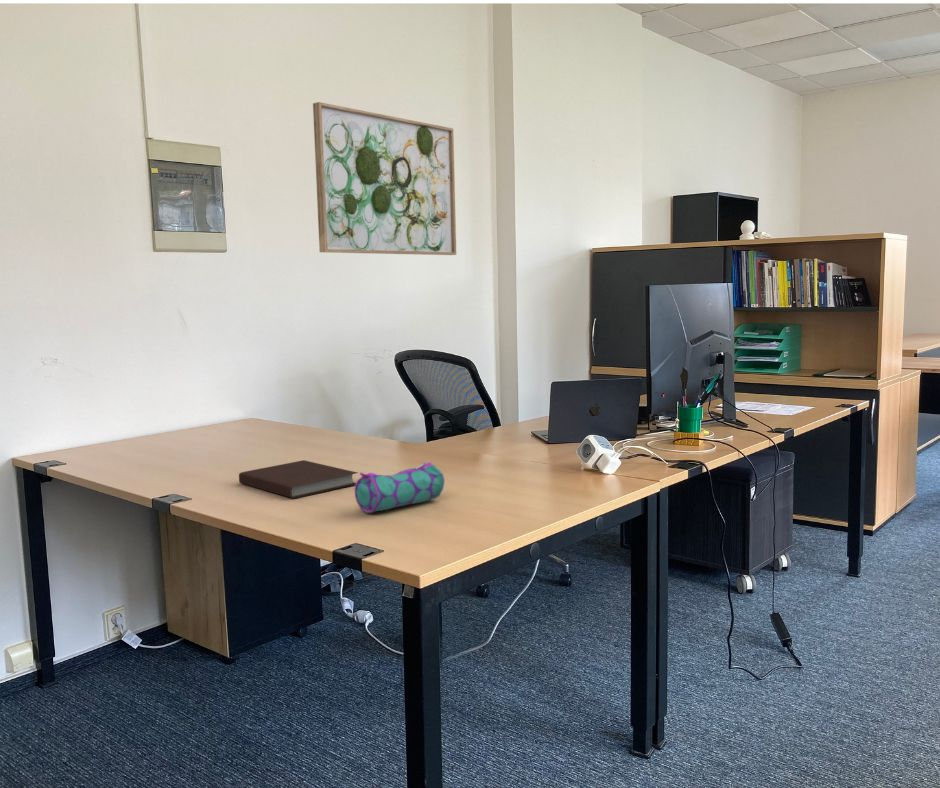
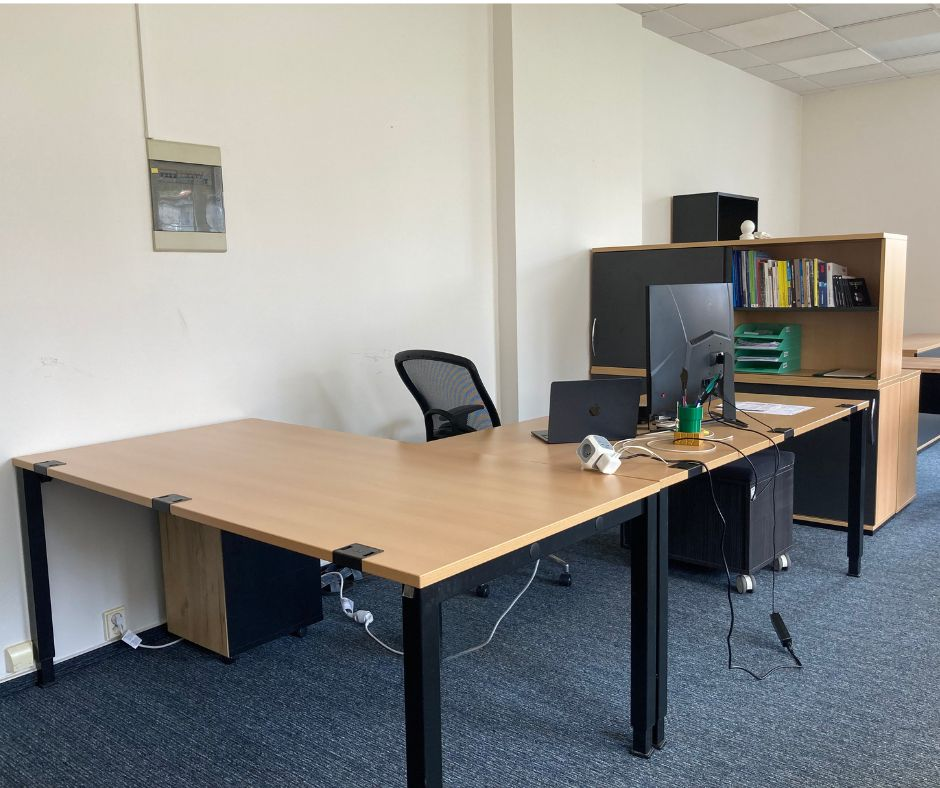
- notebook [238,459,359,499]
- pencil case [354,460,445,514]
- wall art [312,101,457,256]
